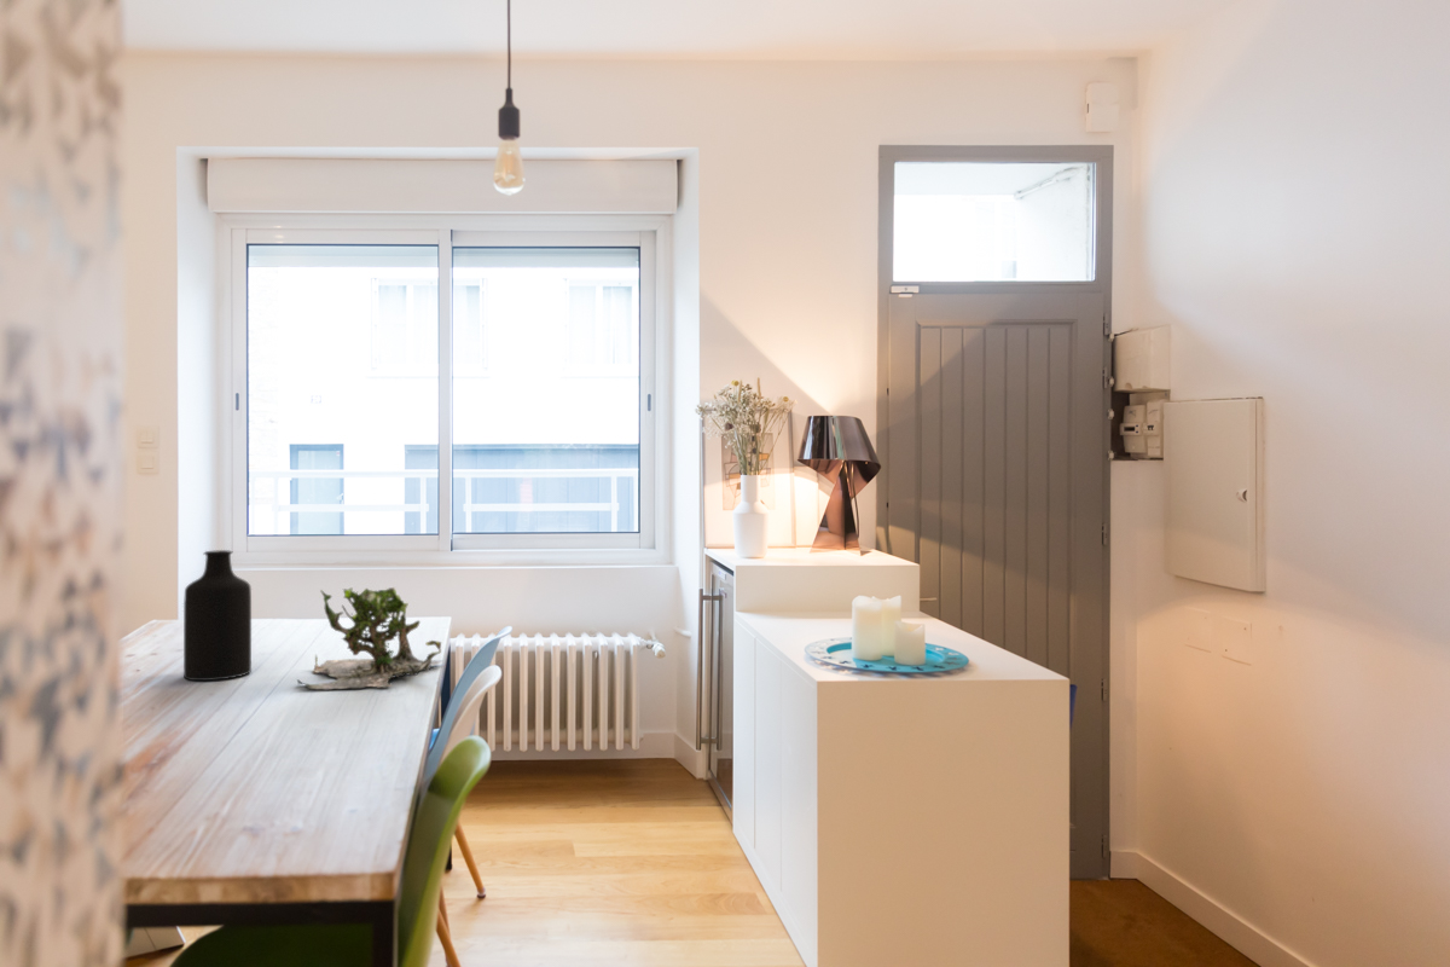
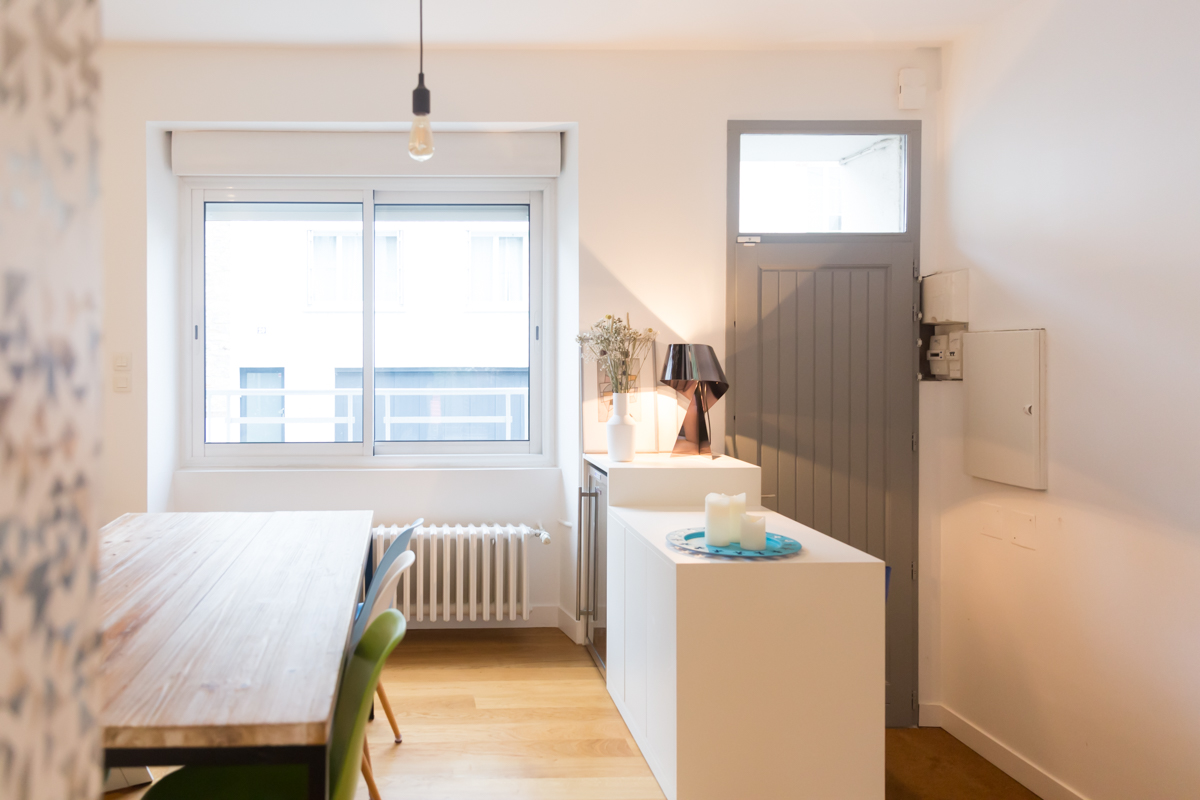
- plant [296,586,445,690]
- bottle [182,549,253,682]
